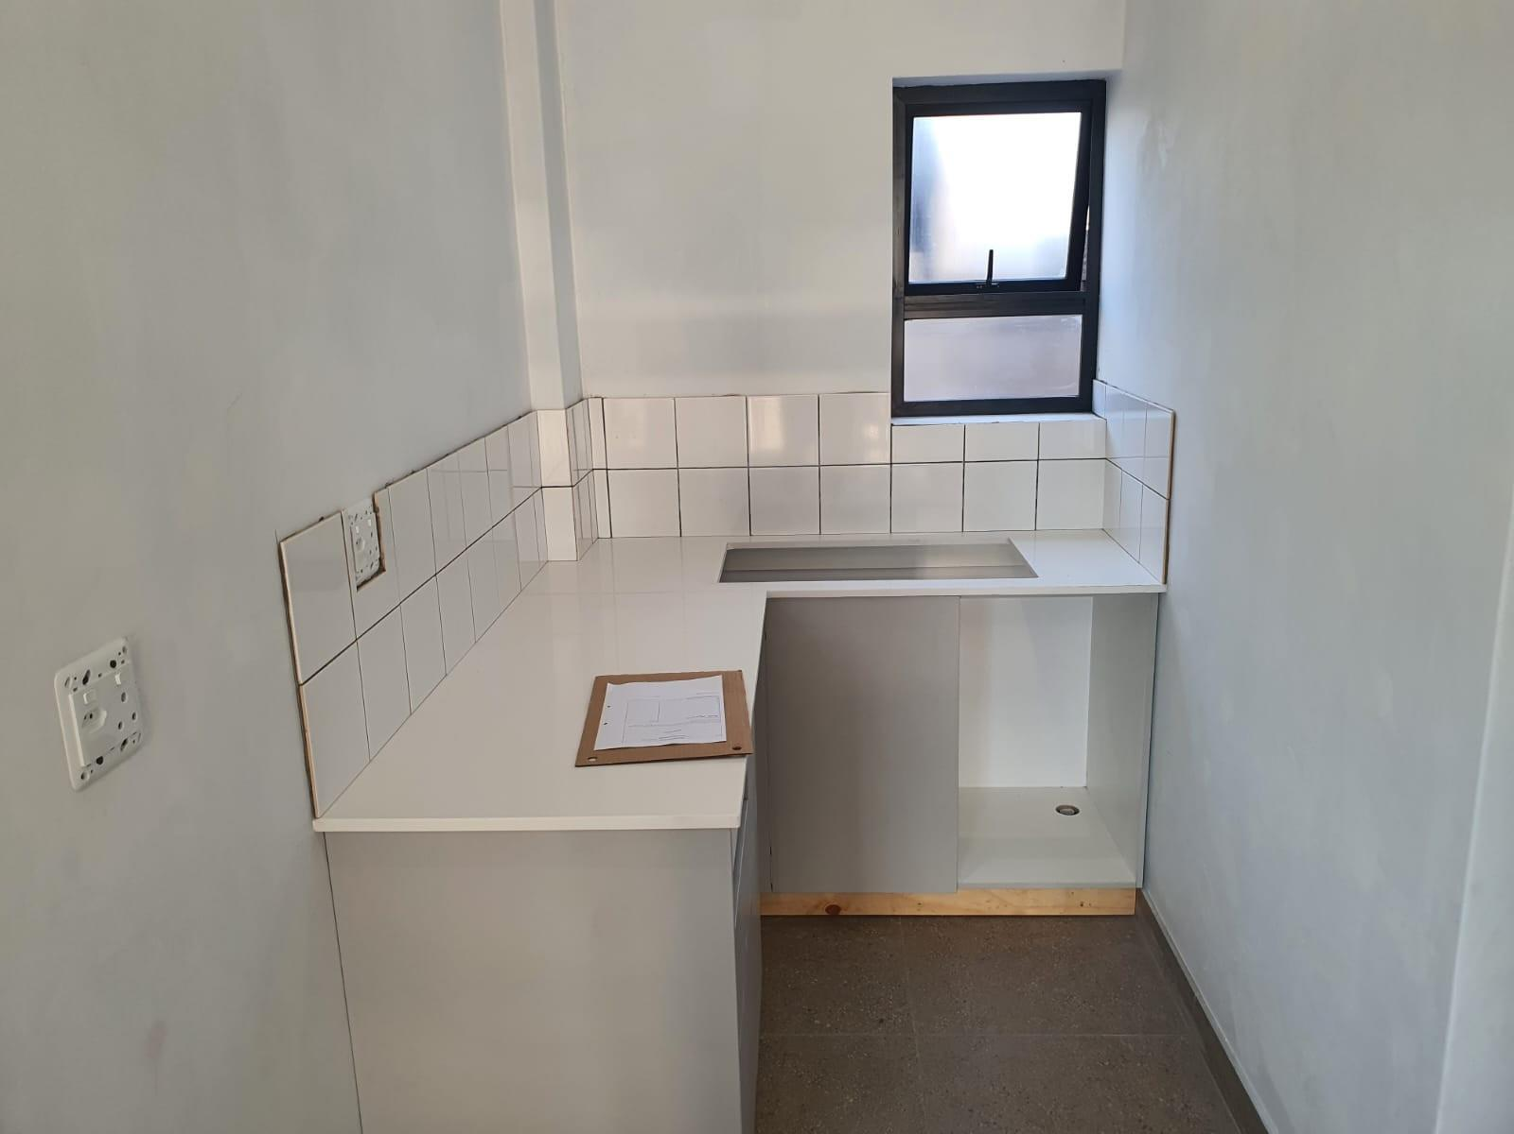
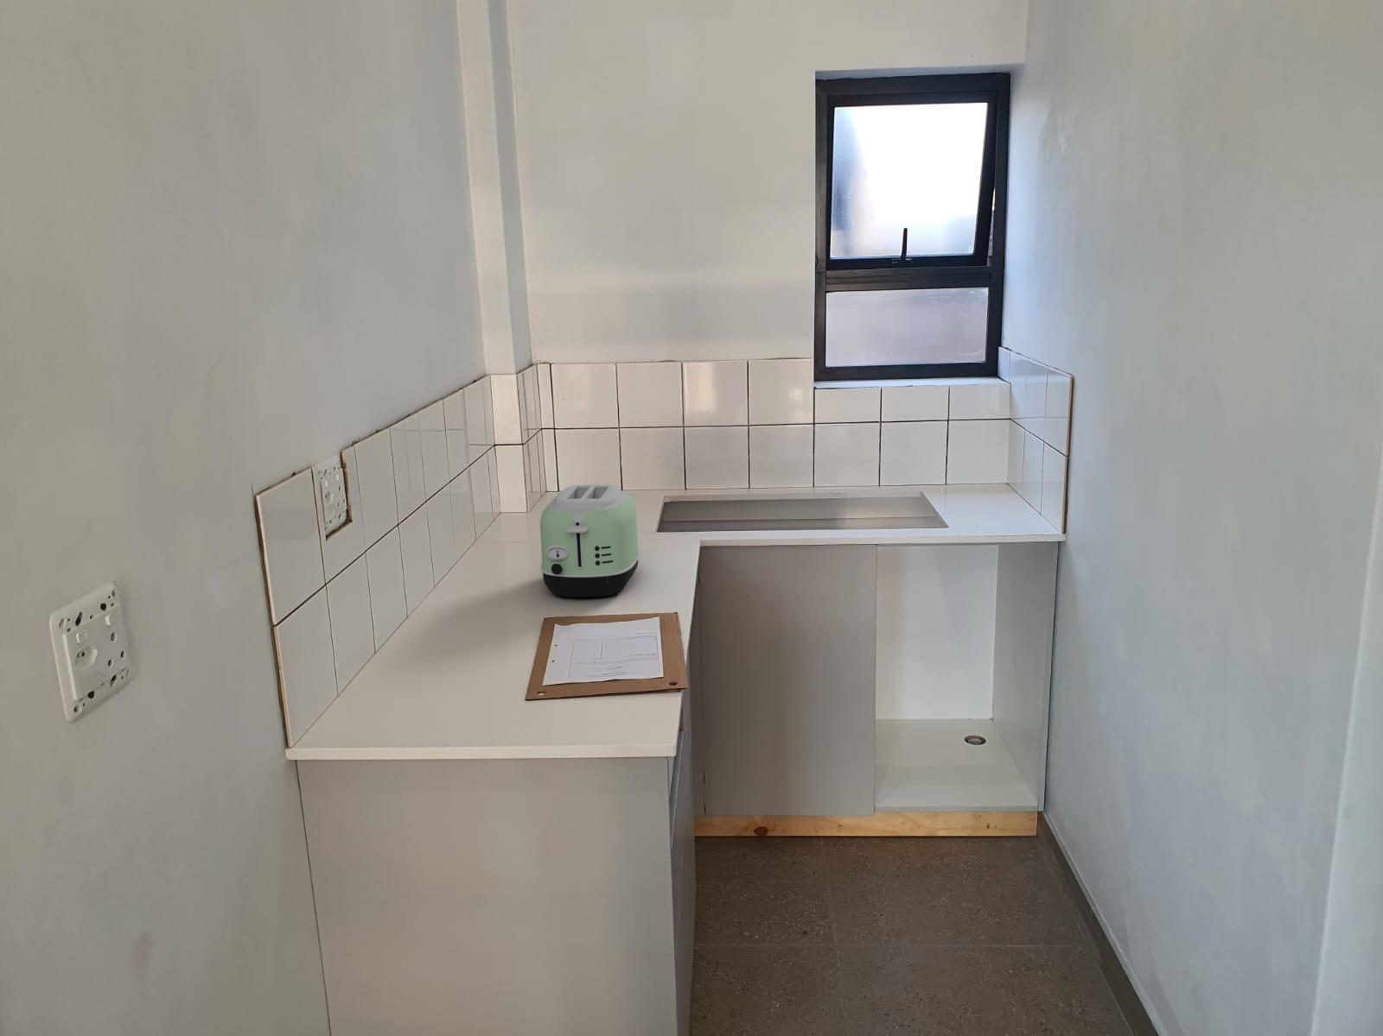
+ toaster [539,483,640,597]
